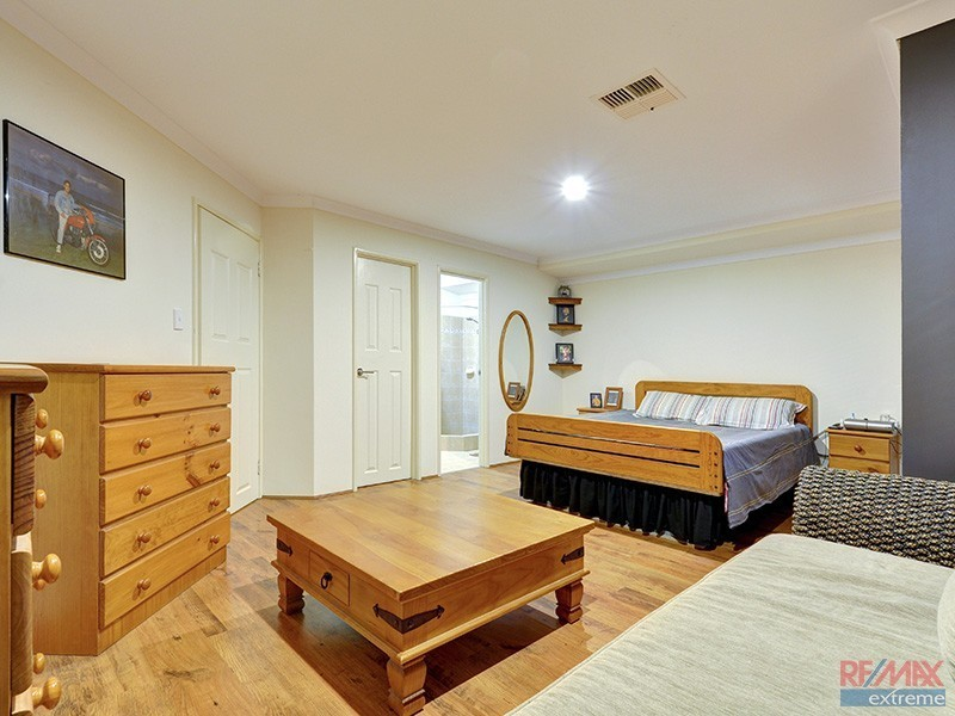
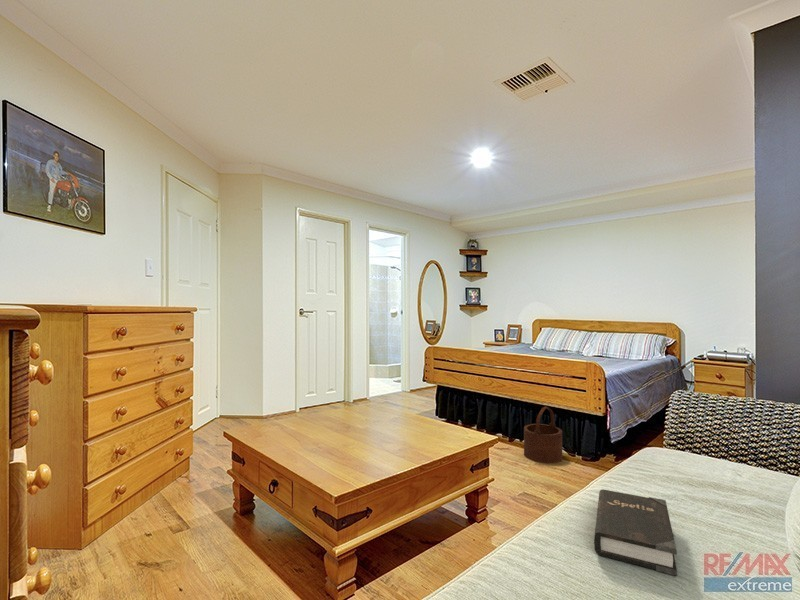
+ wooden bucket [523,406,563,464]
+ hardback book [593,488,678,577]
